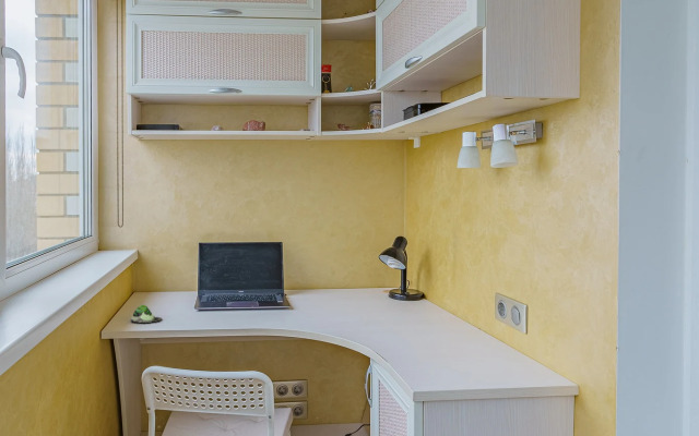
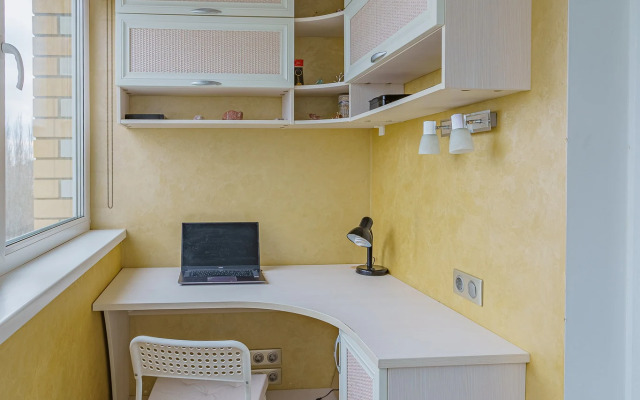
- succulent plant [130,304,163,324]
